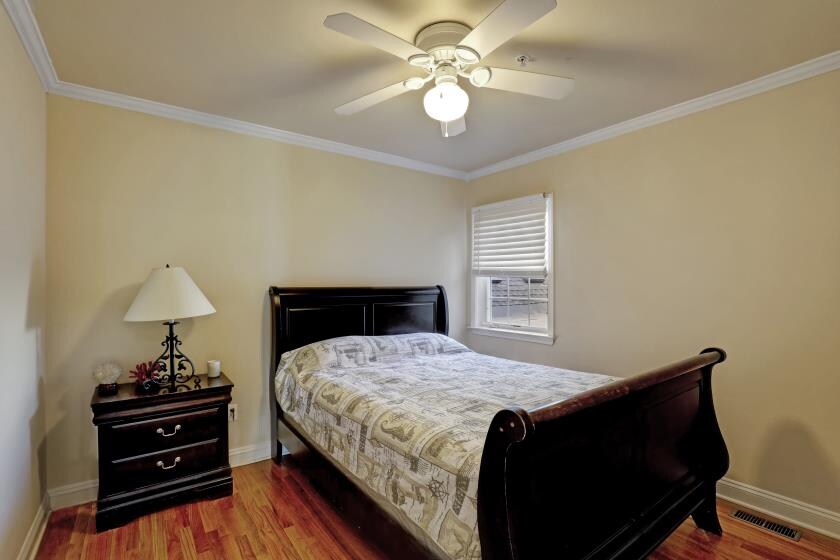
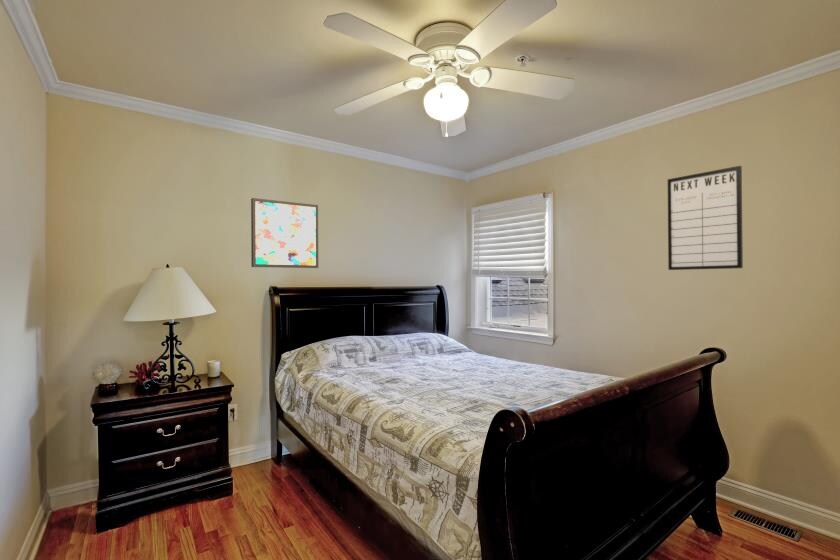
+ writing board [667,165,744,271]
+ wall art [250,197,319,269]
